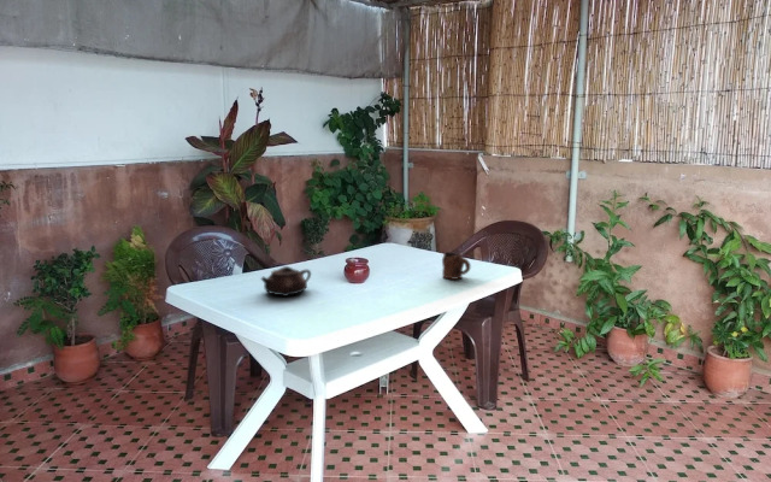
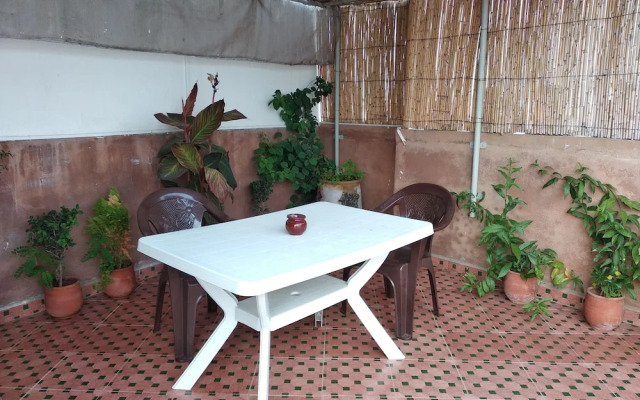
- teapot [260,265,312,298]
- mug [441,251,472,281]
